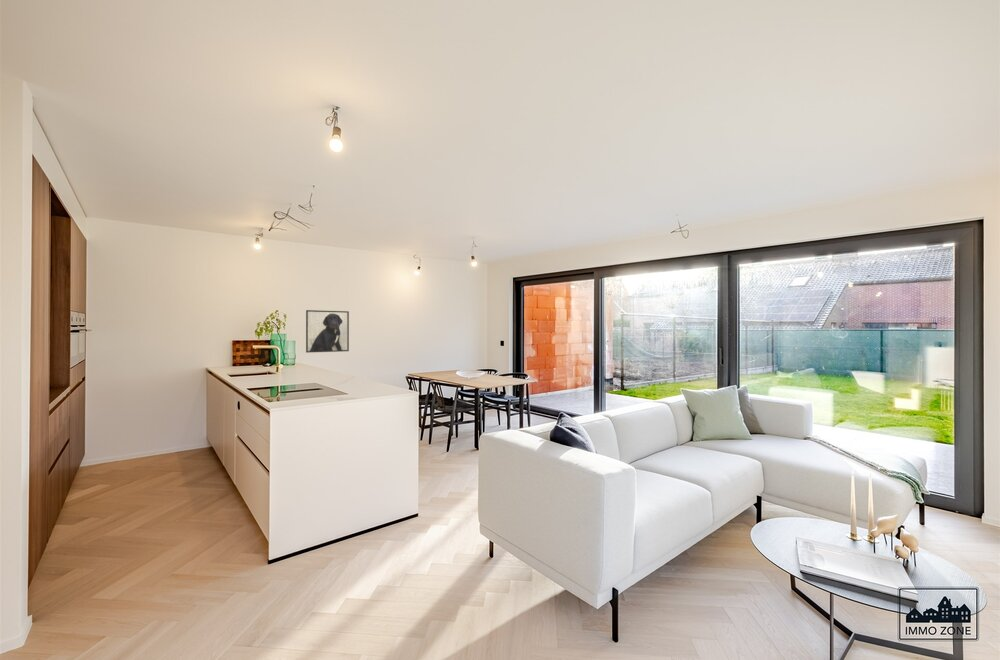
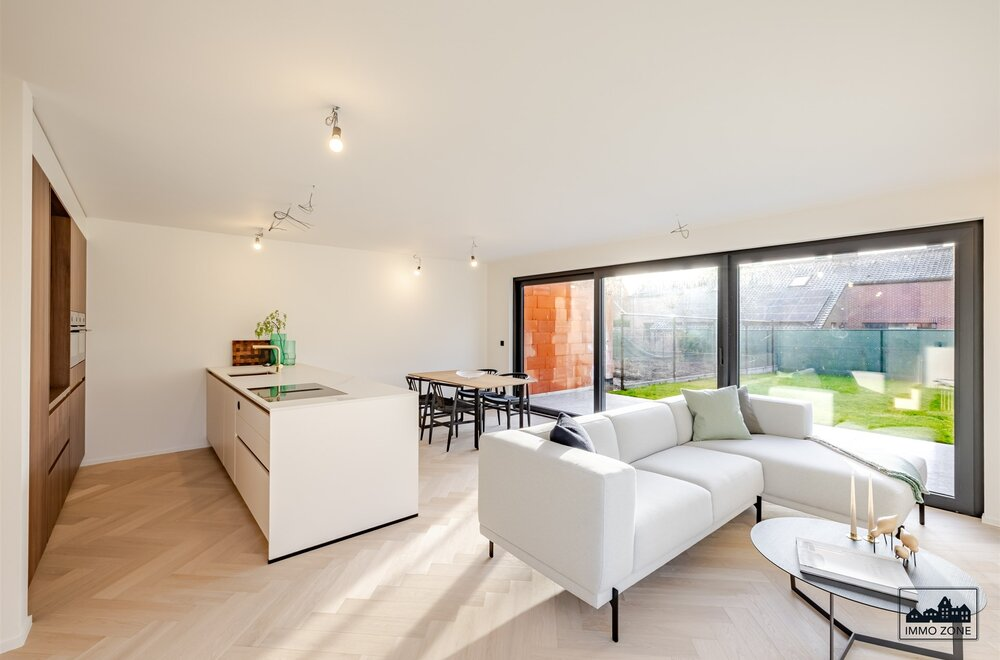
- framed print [305,309,350,354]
